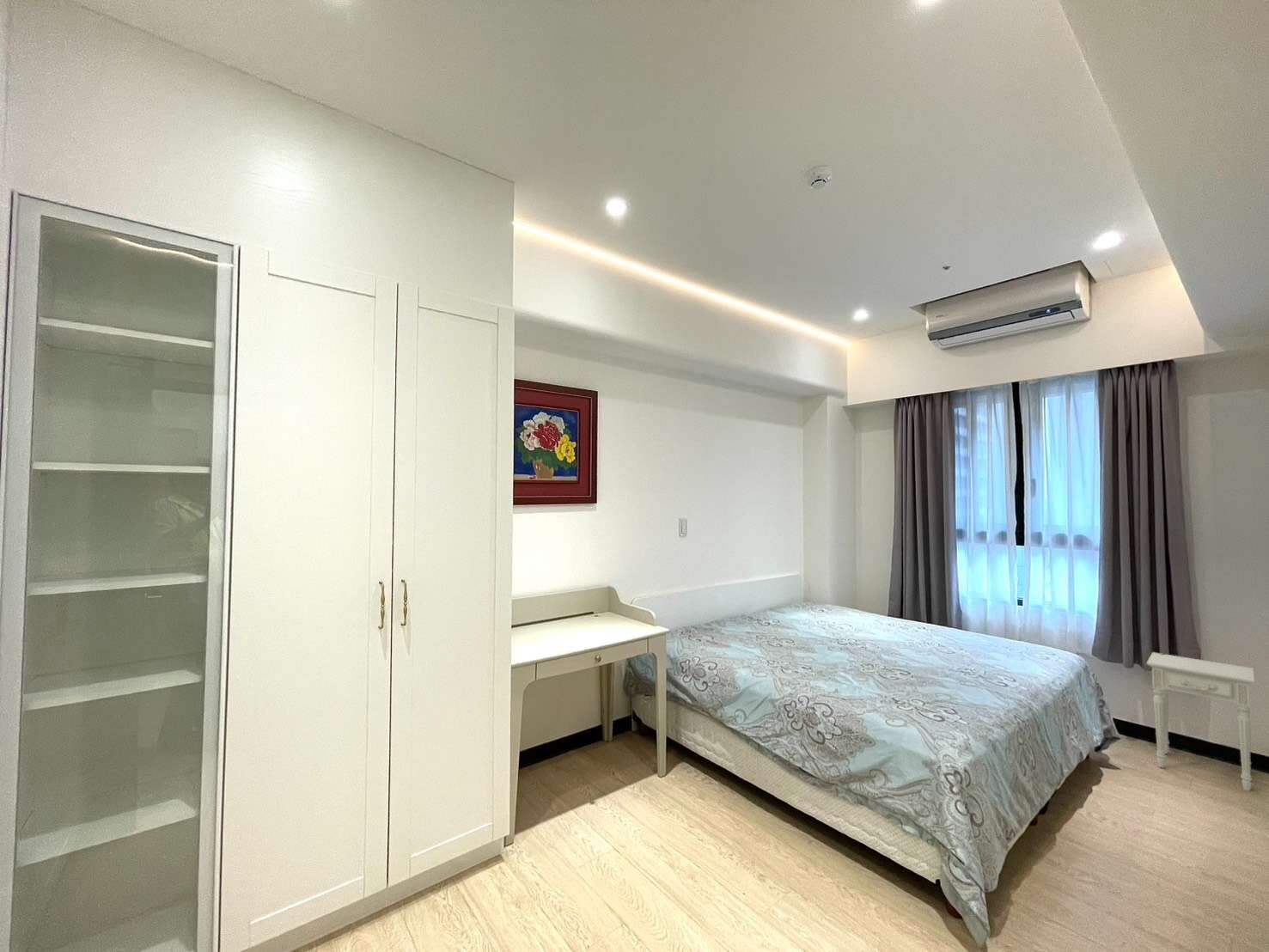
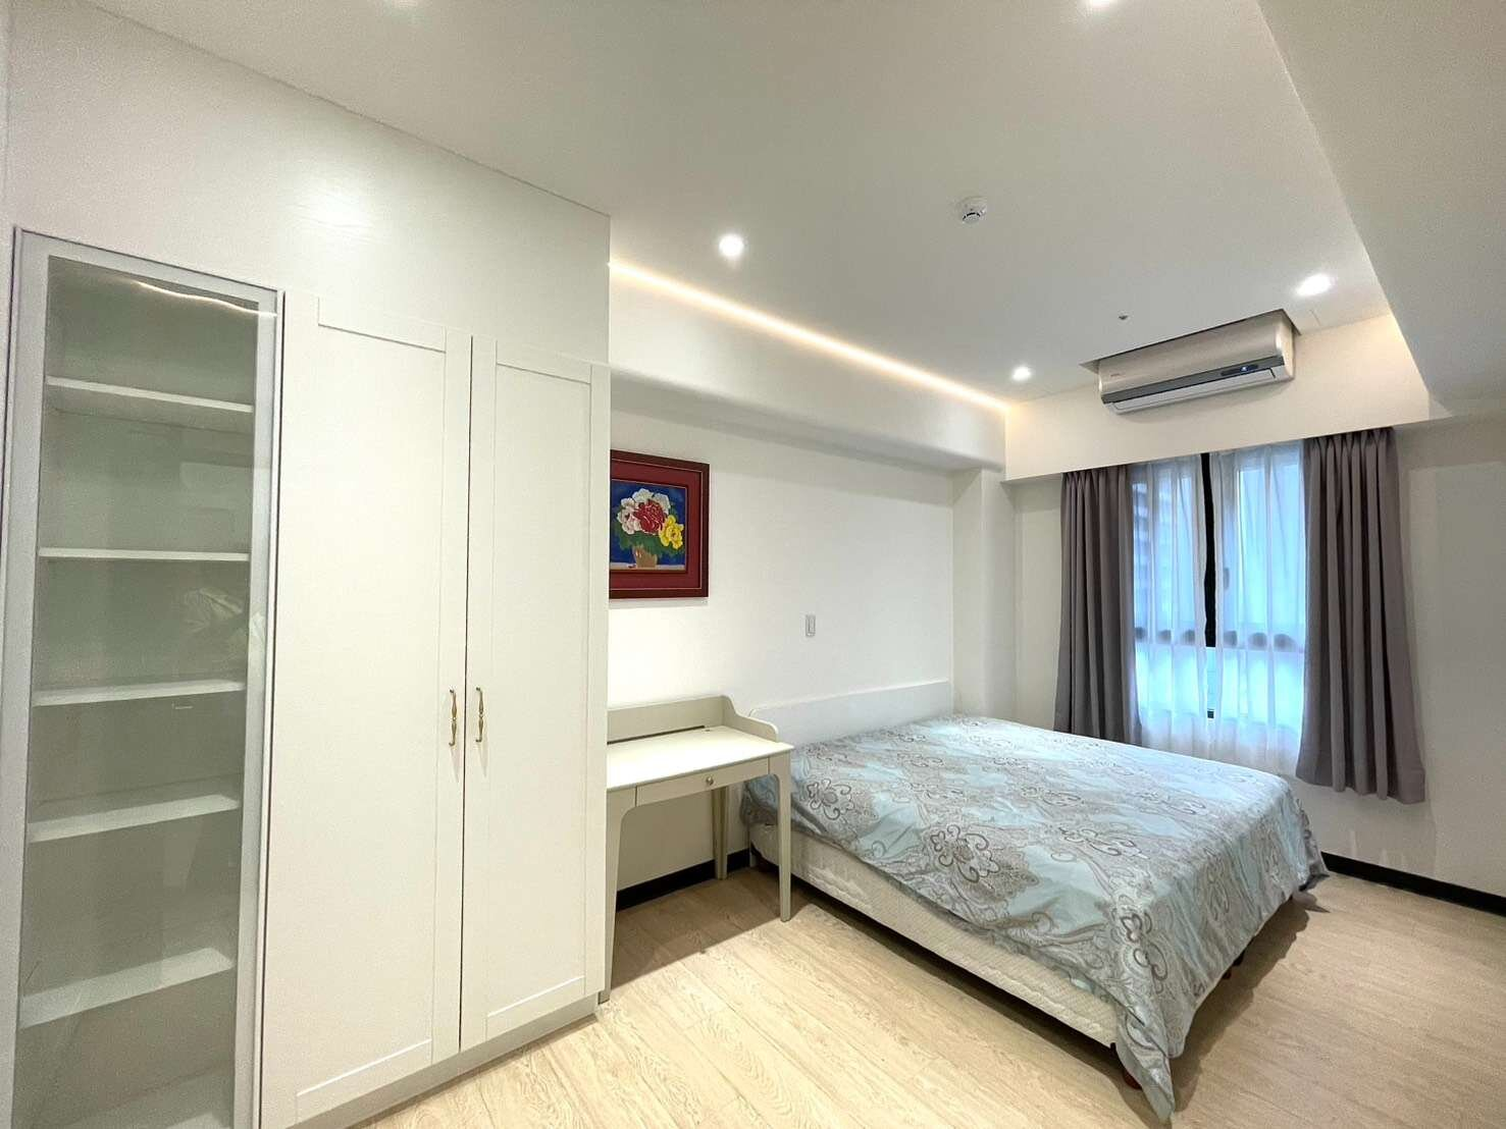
- nightstand [1145,651,1255,791]
